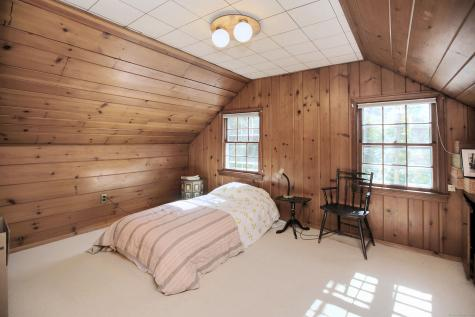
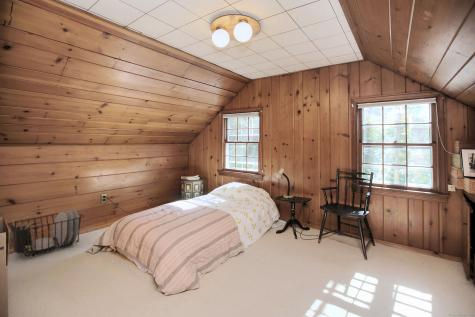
+ dish rack [7,208,85,258]
